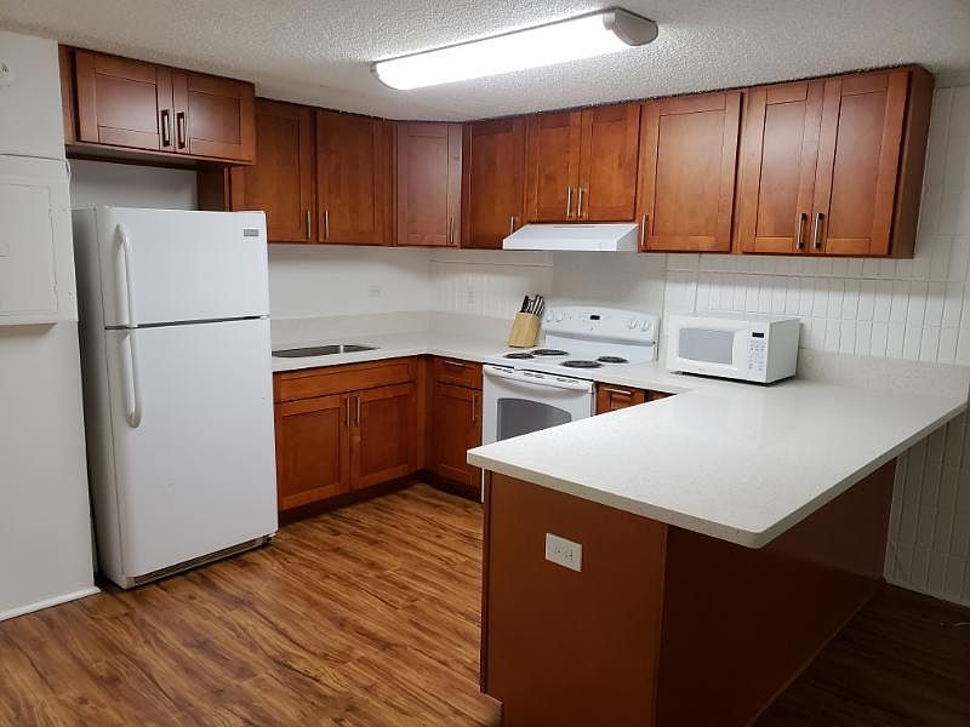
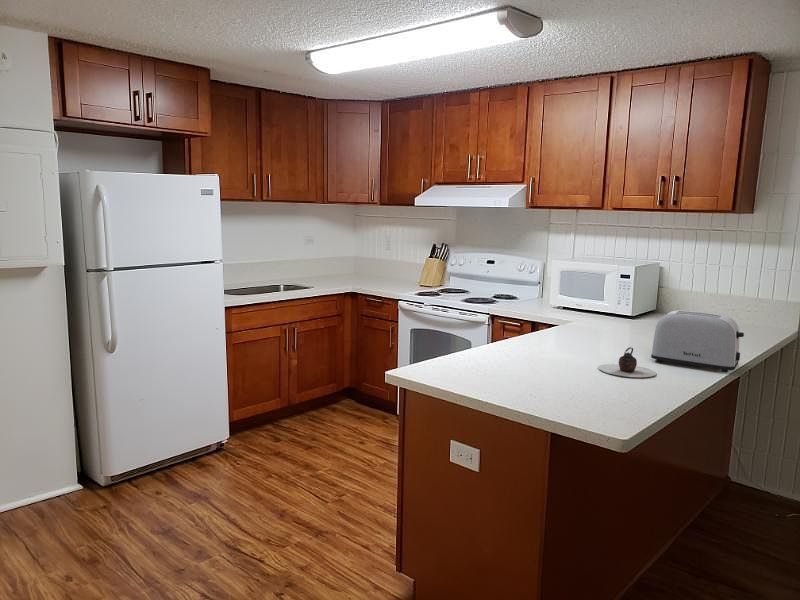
+ toaster [650,309,745,373]
+ teapot [597,346,657,378]
